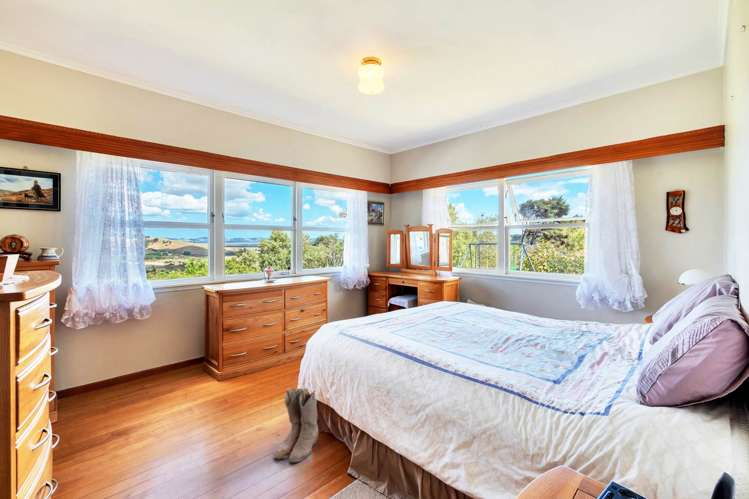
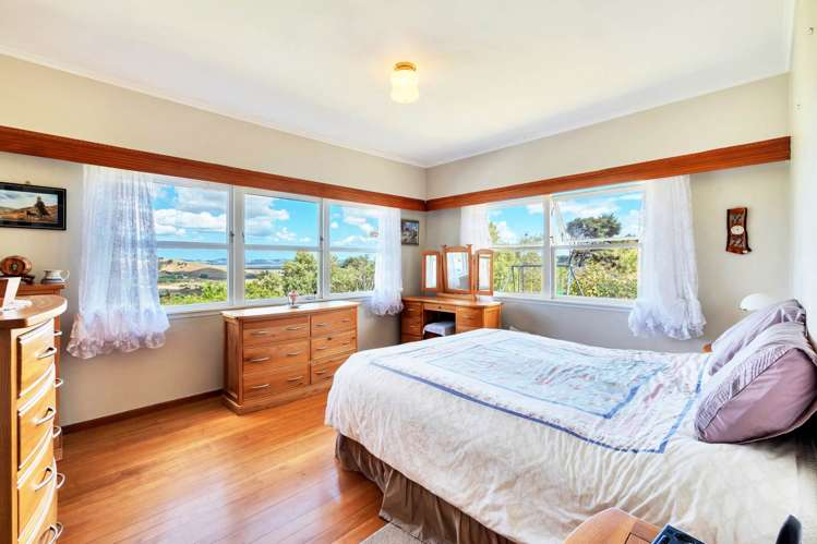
- boots [272,387,319,463]
